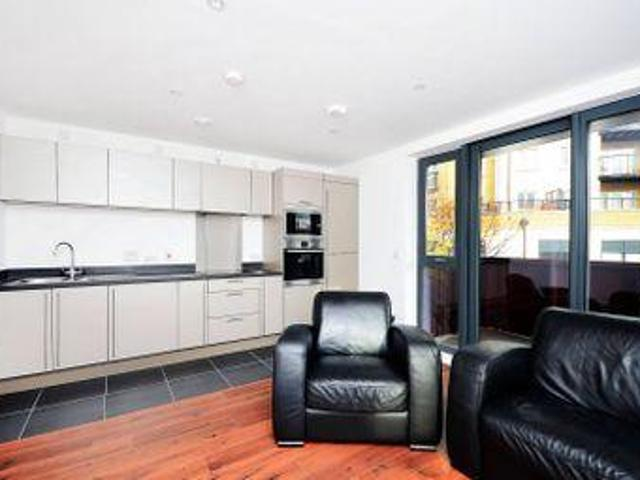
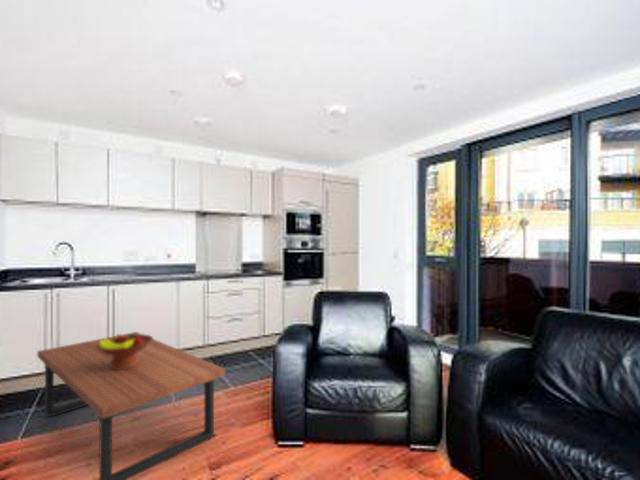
+ coffee table [36,331,226,480]
+ fruit bowl [94,332,154,370]
